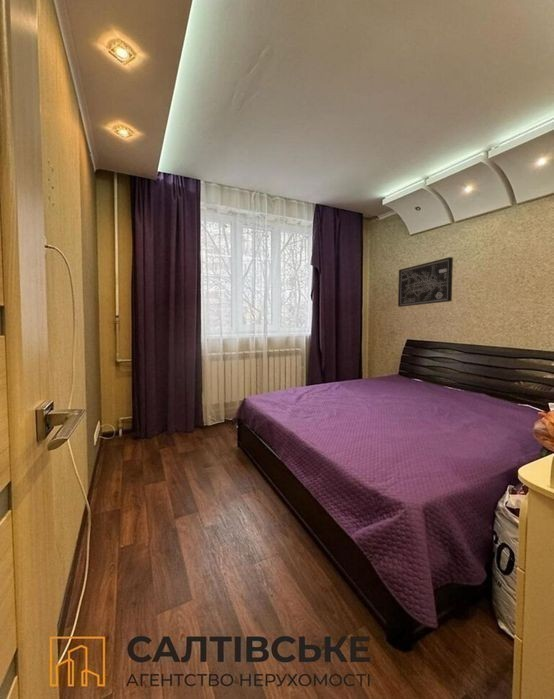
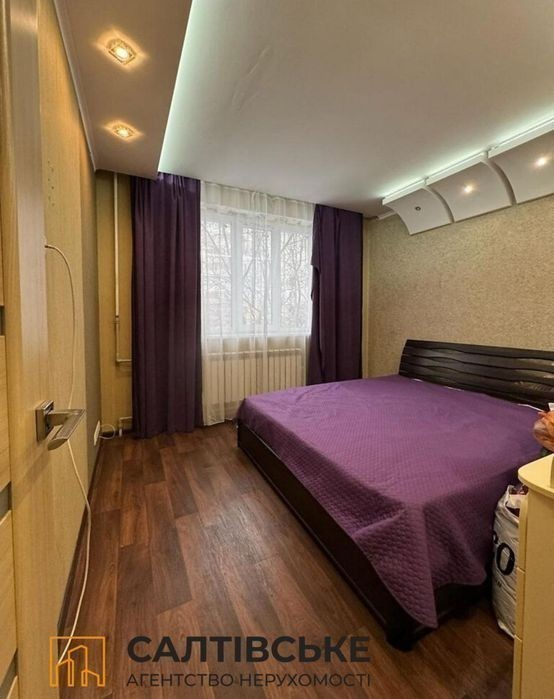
- wall art [397,256,454,308]
